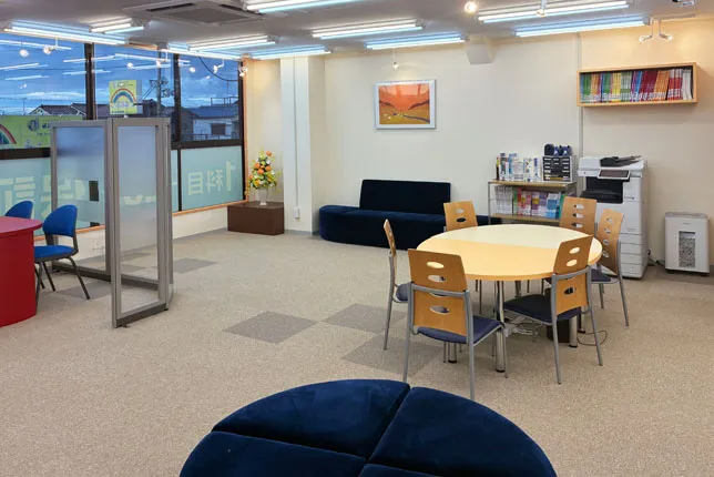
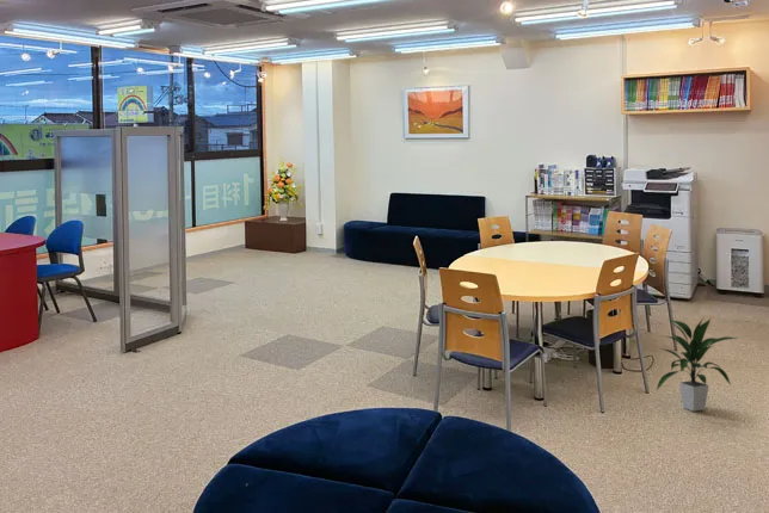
+ indoor plant [656,317,740,413]
